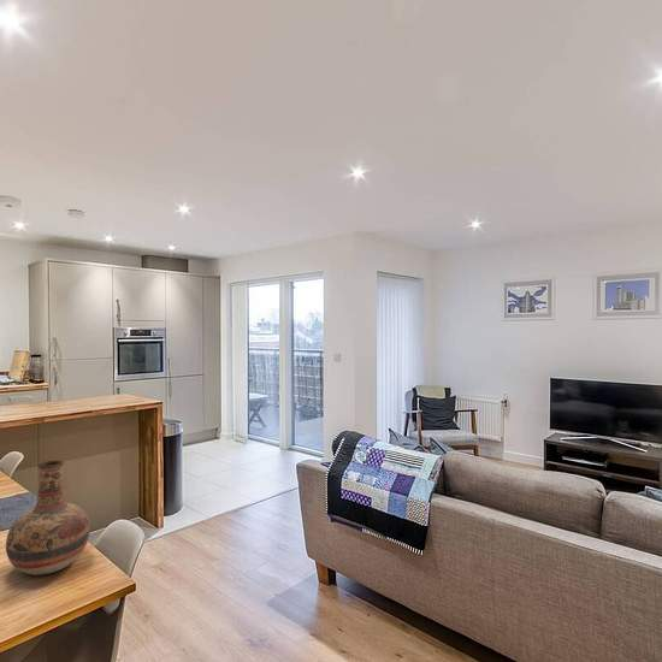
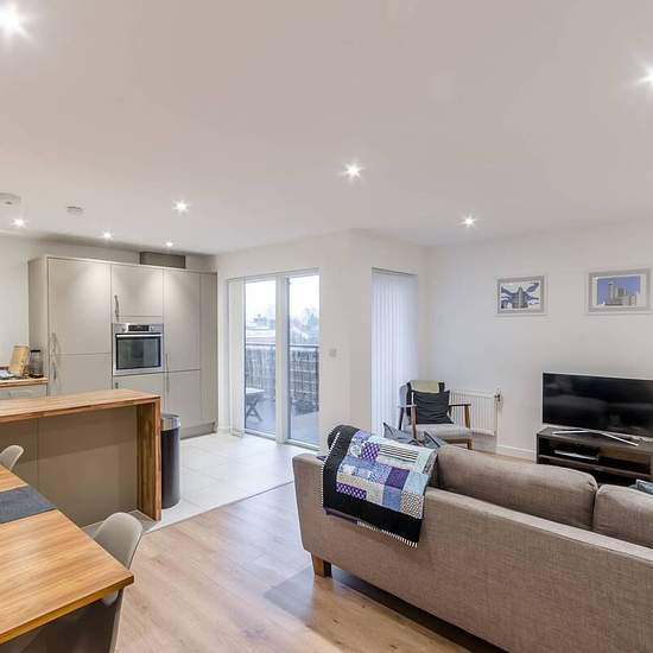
- vase [5,460,91,577]
